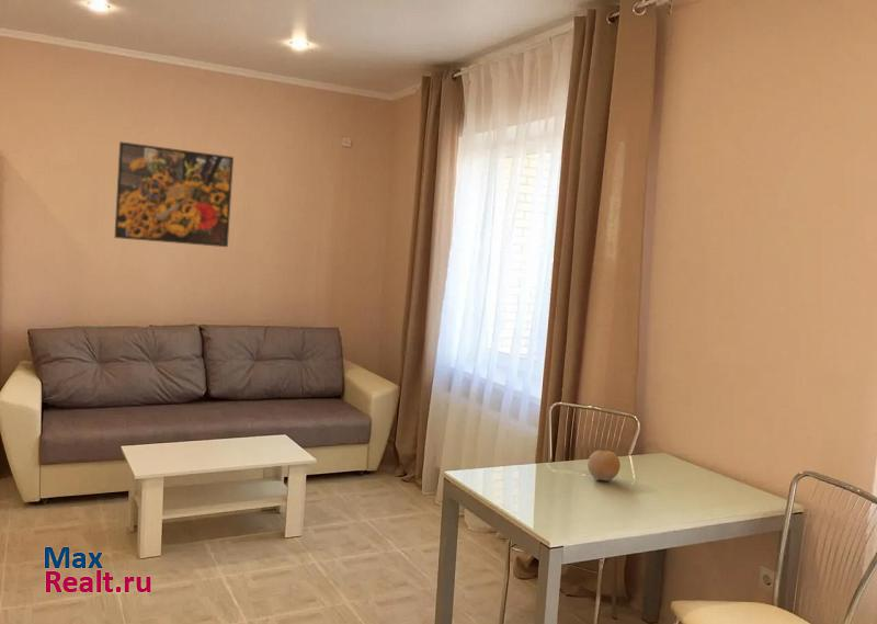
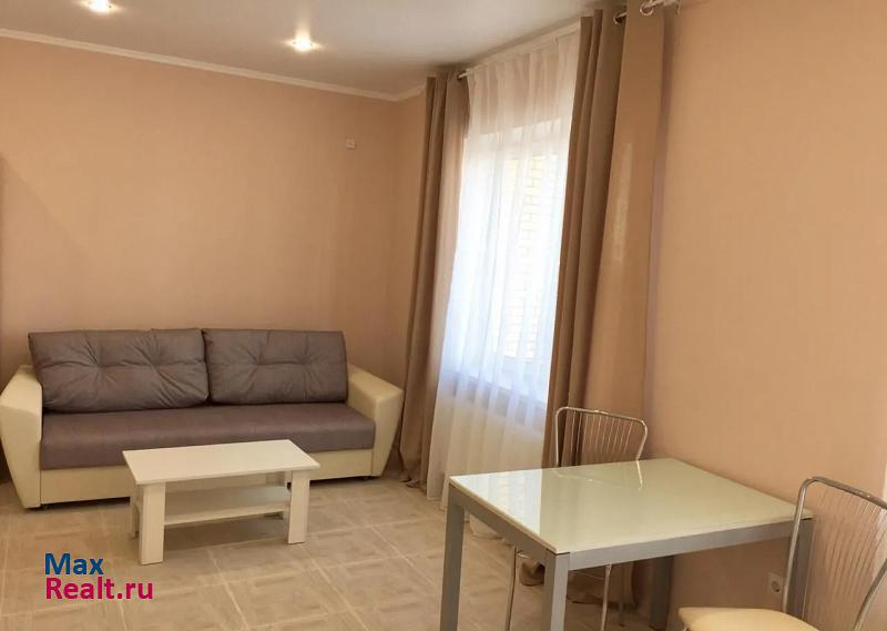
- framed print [114,140,235,248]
- fruit [586,450,622,481]
